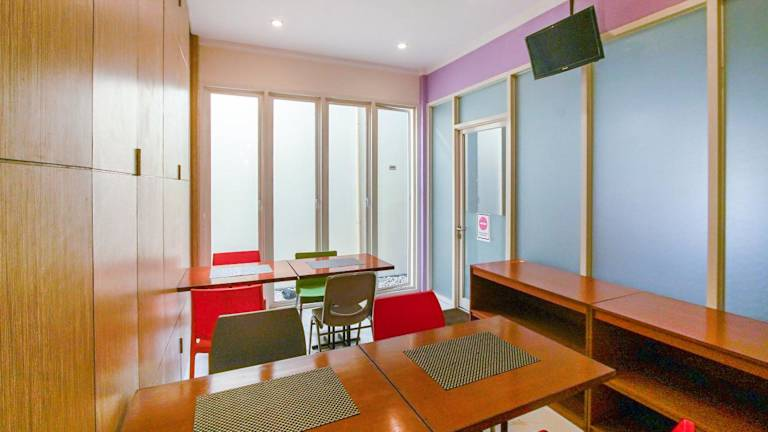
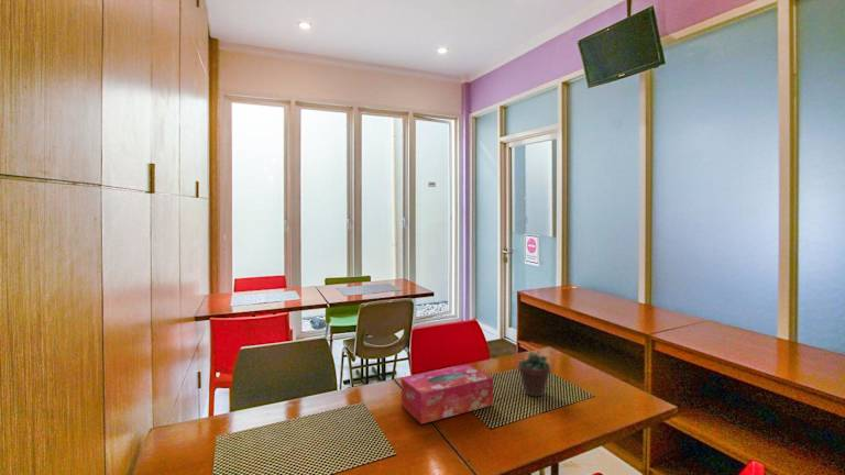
+ succulent plant [517,340,551,397]
+ tissue box [400,364,494,424]
